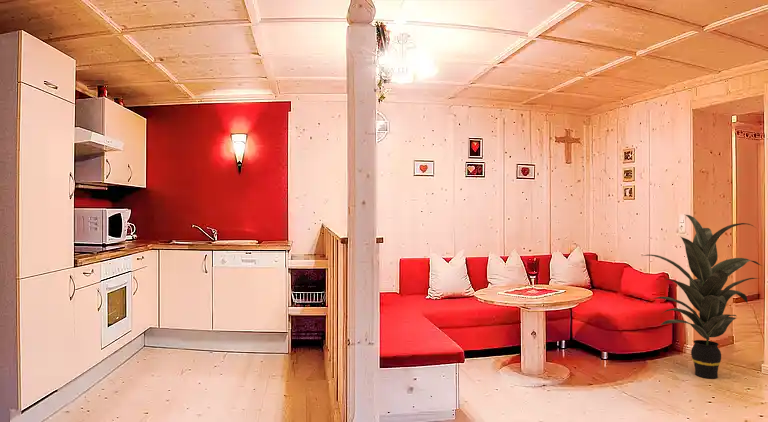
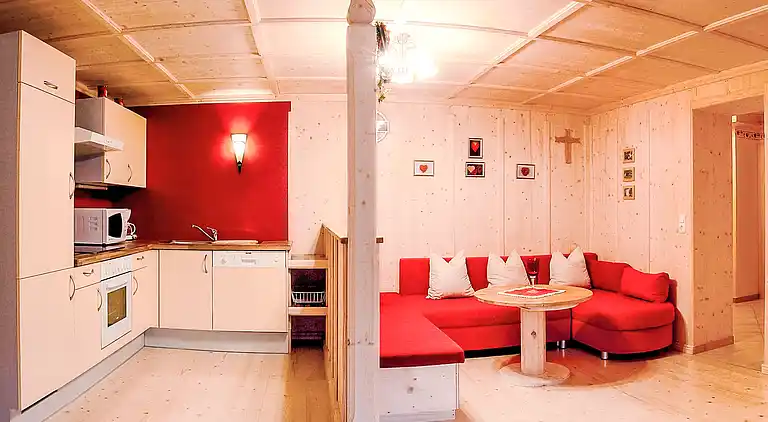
- indoor plant [642,214,763,379]
